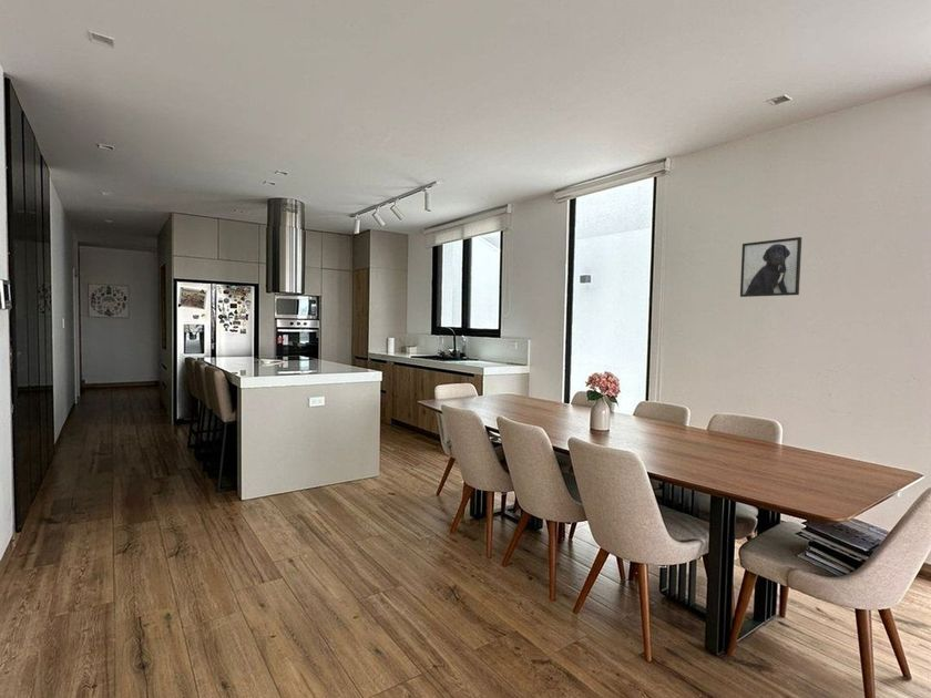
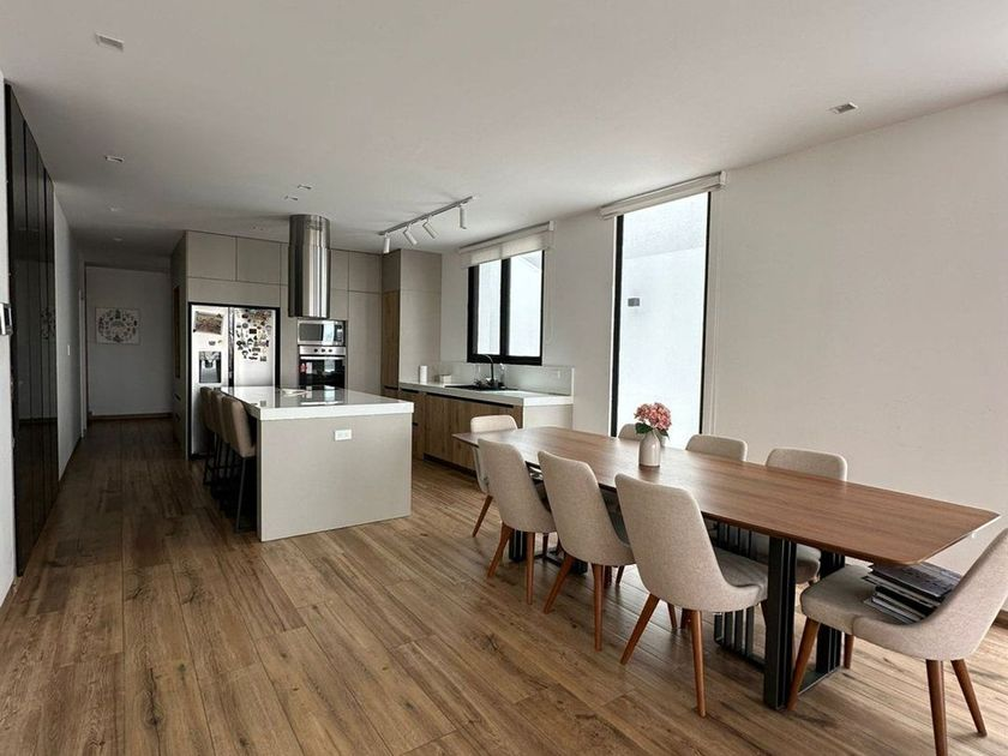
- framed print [739,236,802,298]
